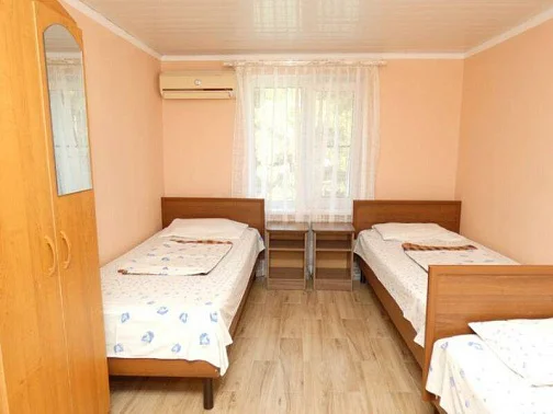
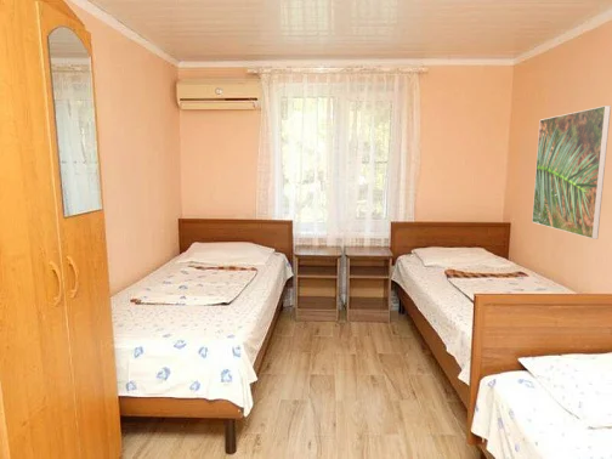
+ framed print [531,104,612,240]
